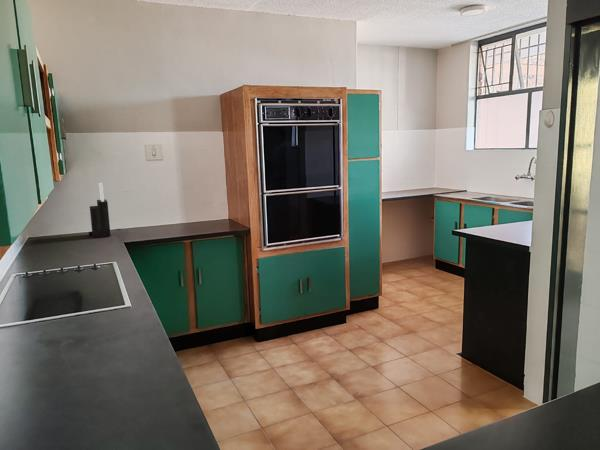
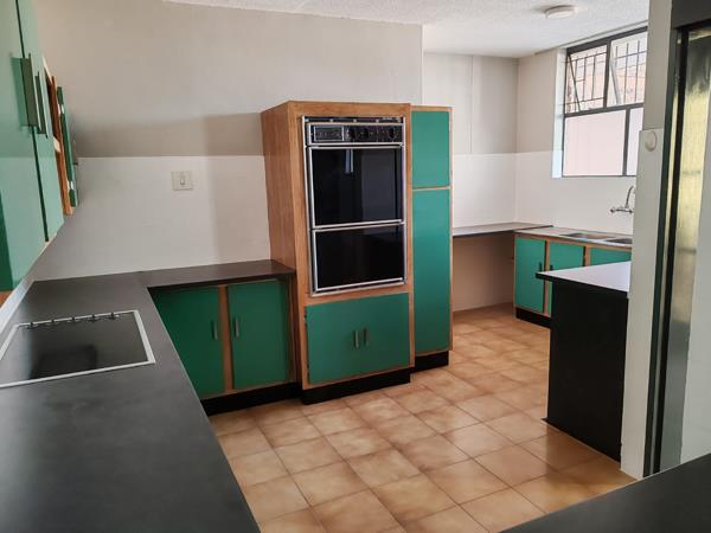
- knife block [88,182,112,239]
